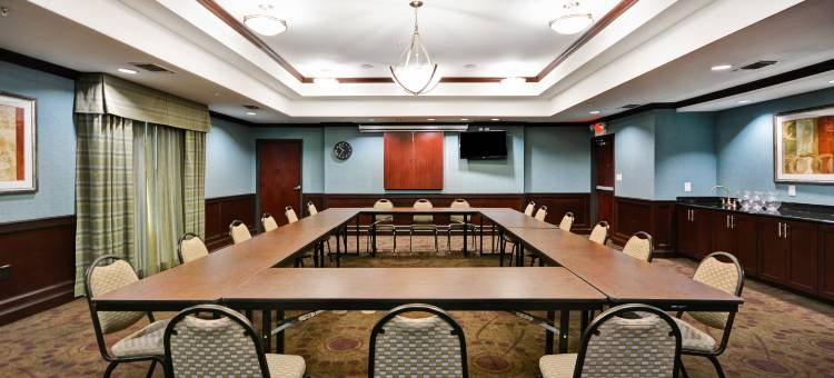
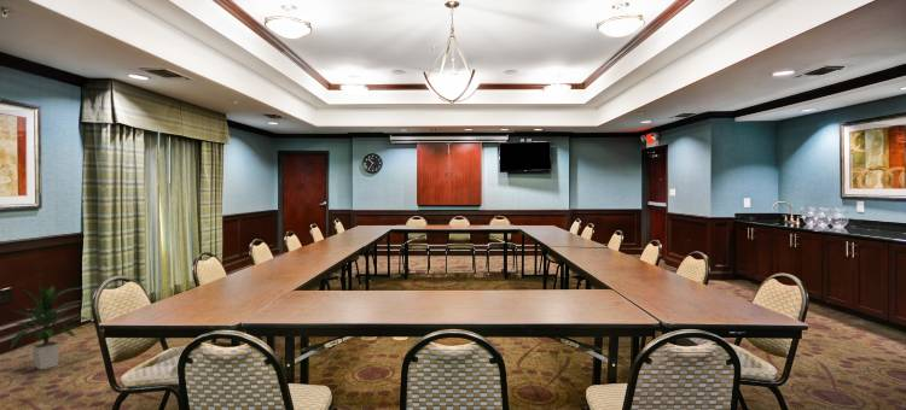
+ indoor plant [8,285,94,371]
